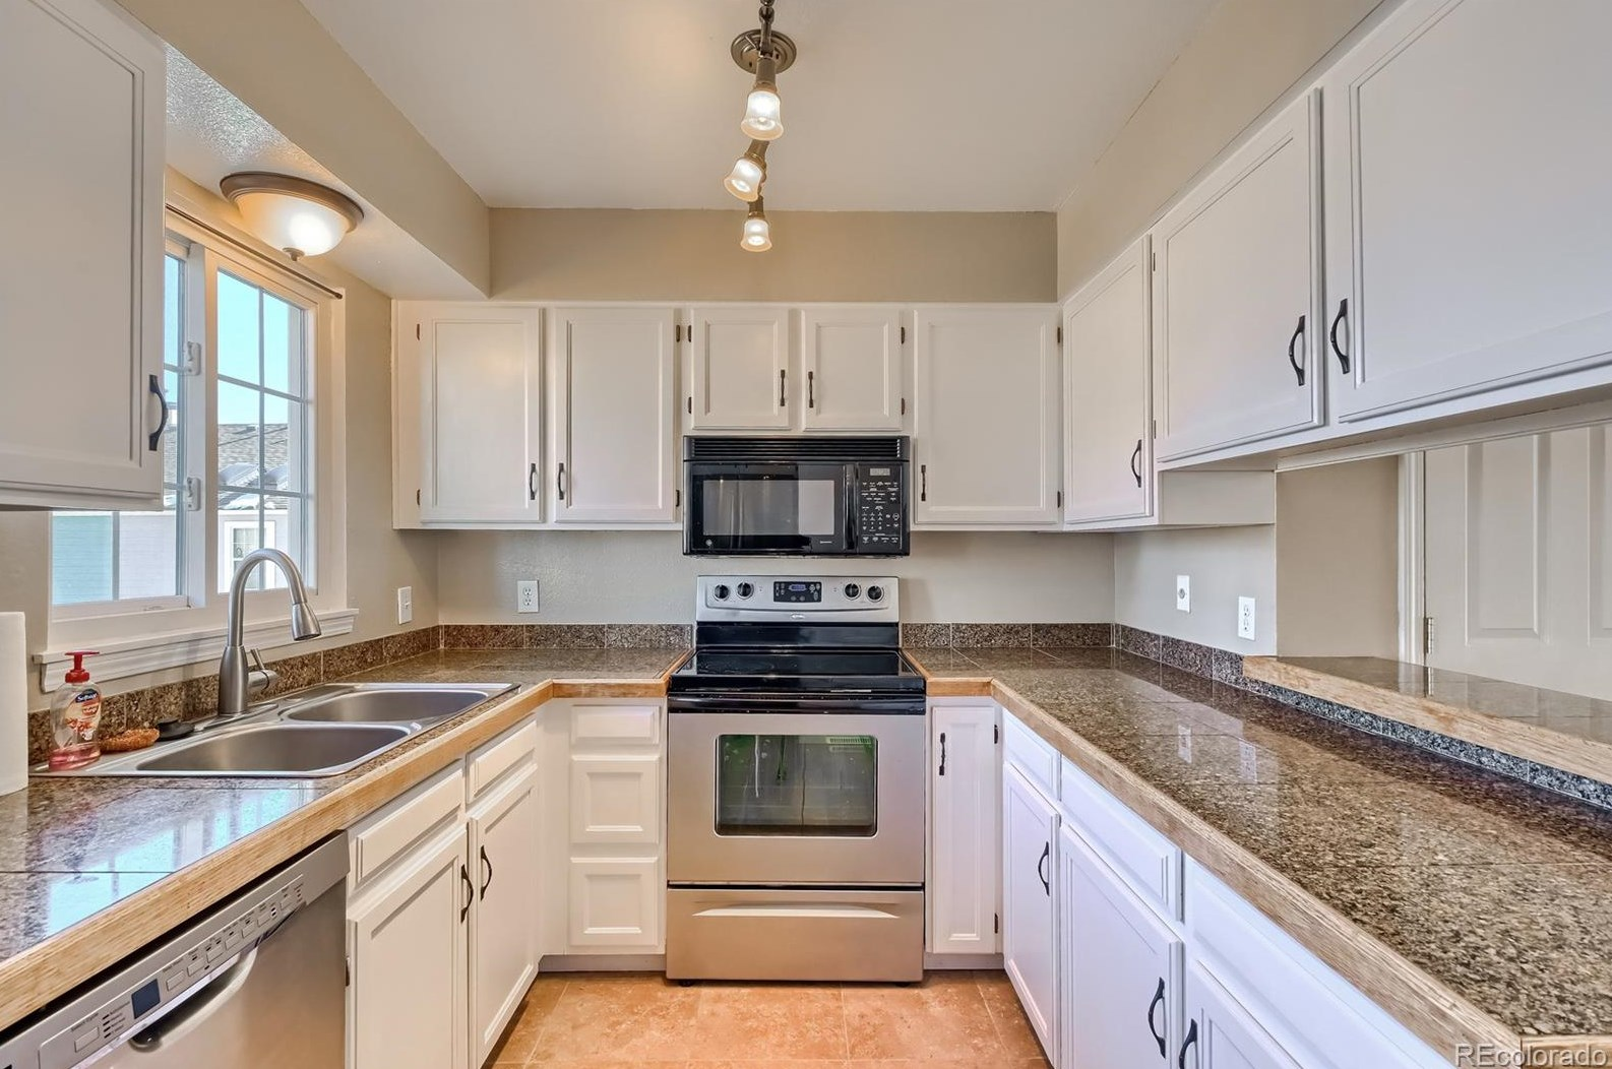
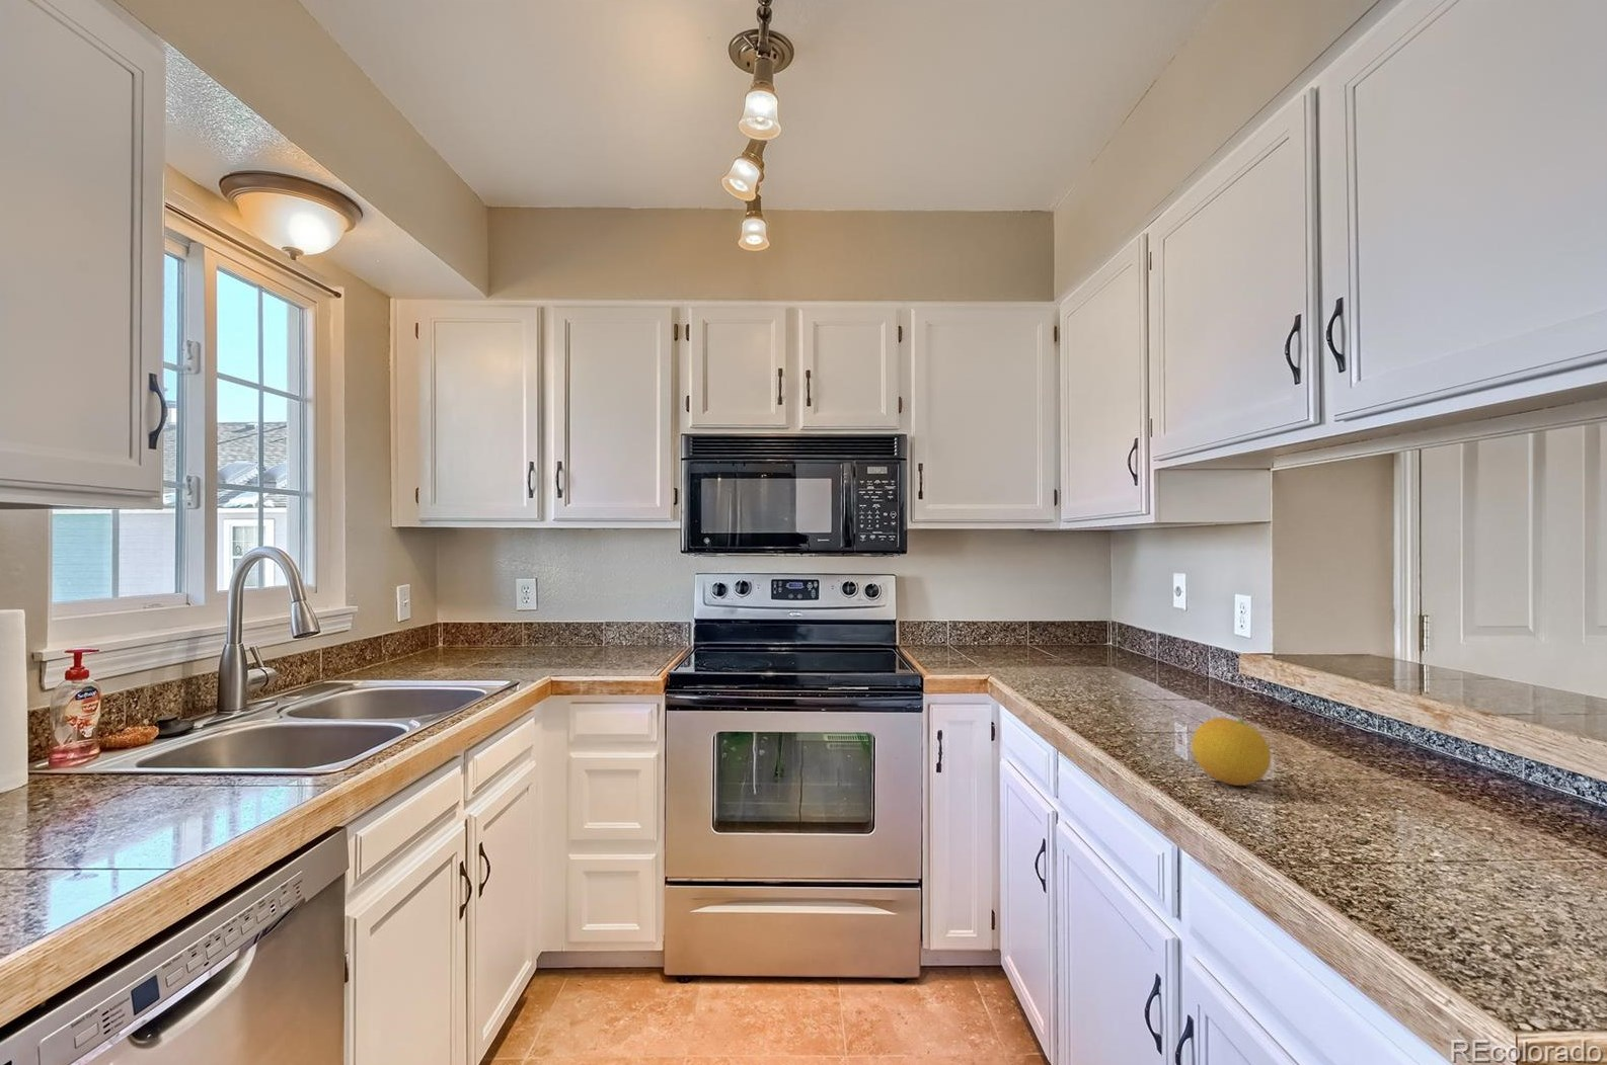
+ fruit [1191,717,1272,787]
